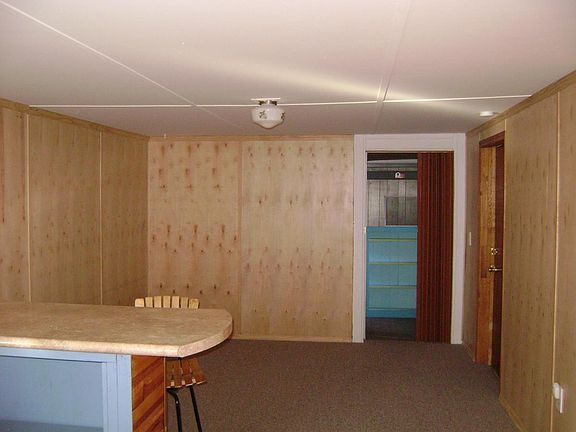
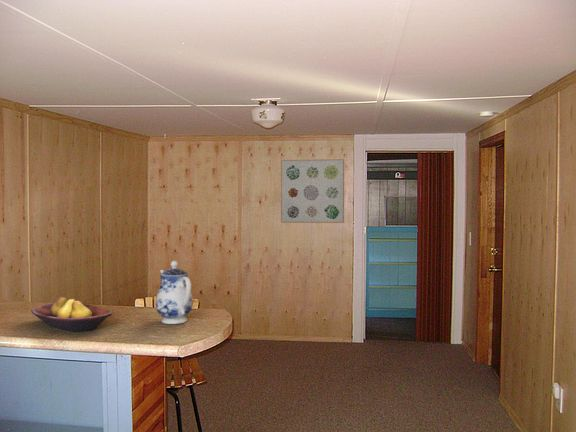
+ wall art [280,158,345,224]
+ fruit bowl [30,296,113,332]
+ teapot [155,260,194,325]
